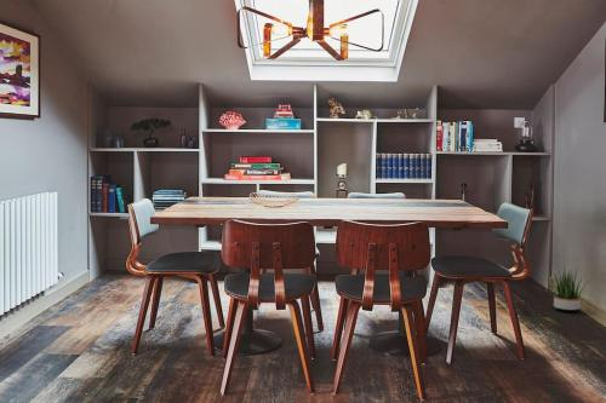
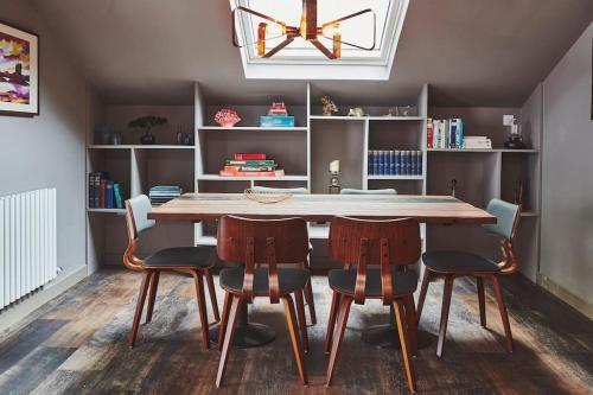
- potted plant [543,265,590,312]
